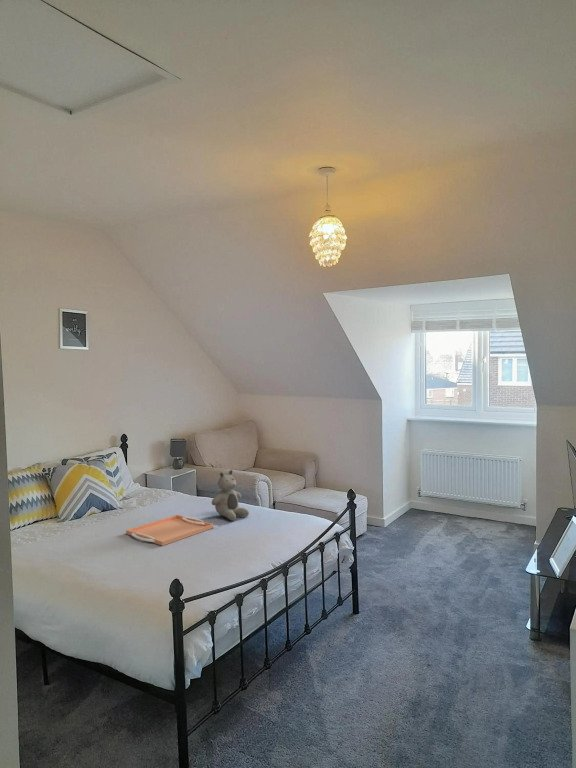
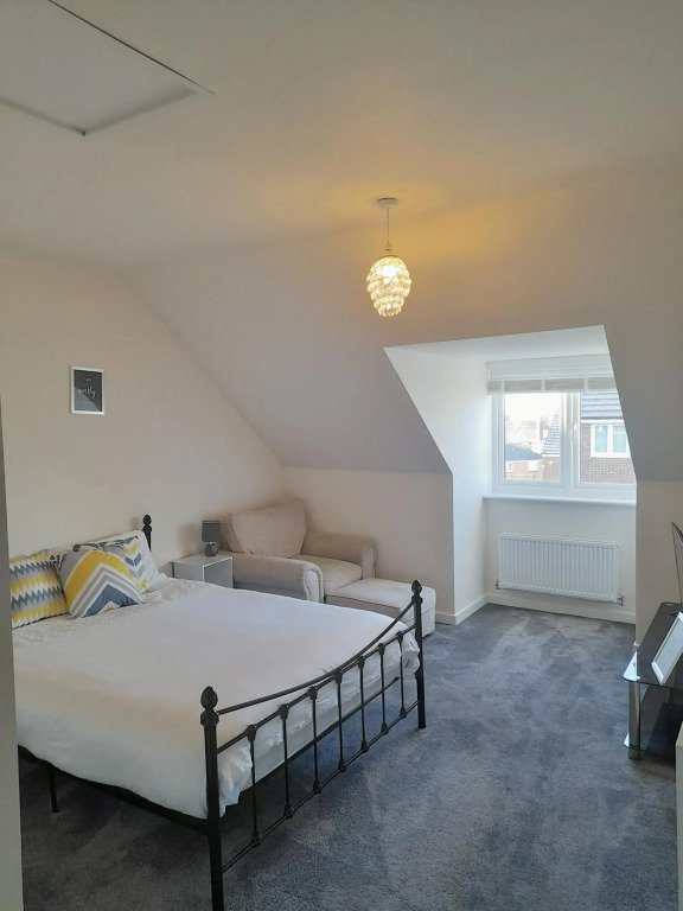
- teddy bear [211,469,250,521]
- serving tray [125,514,214,547]
